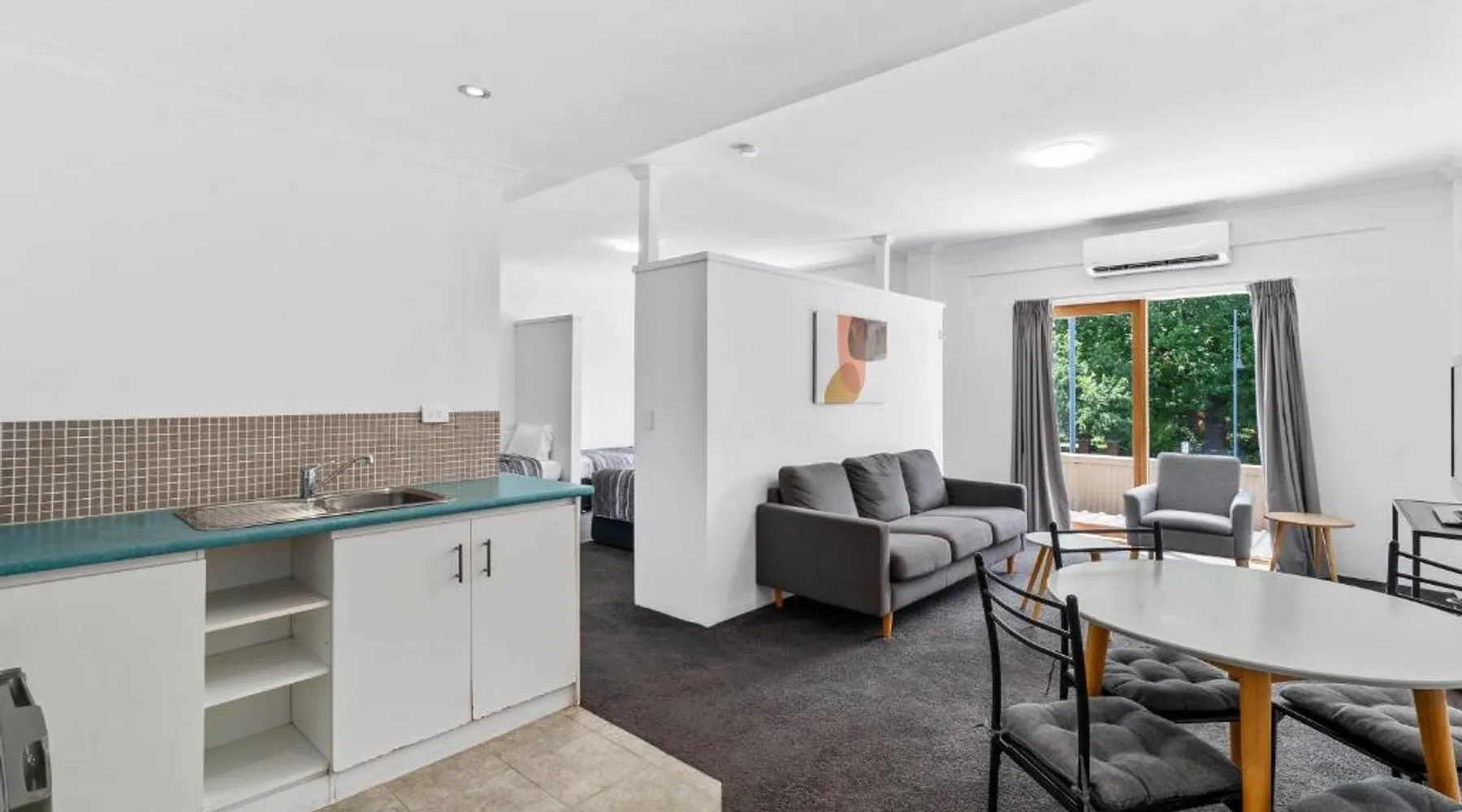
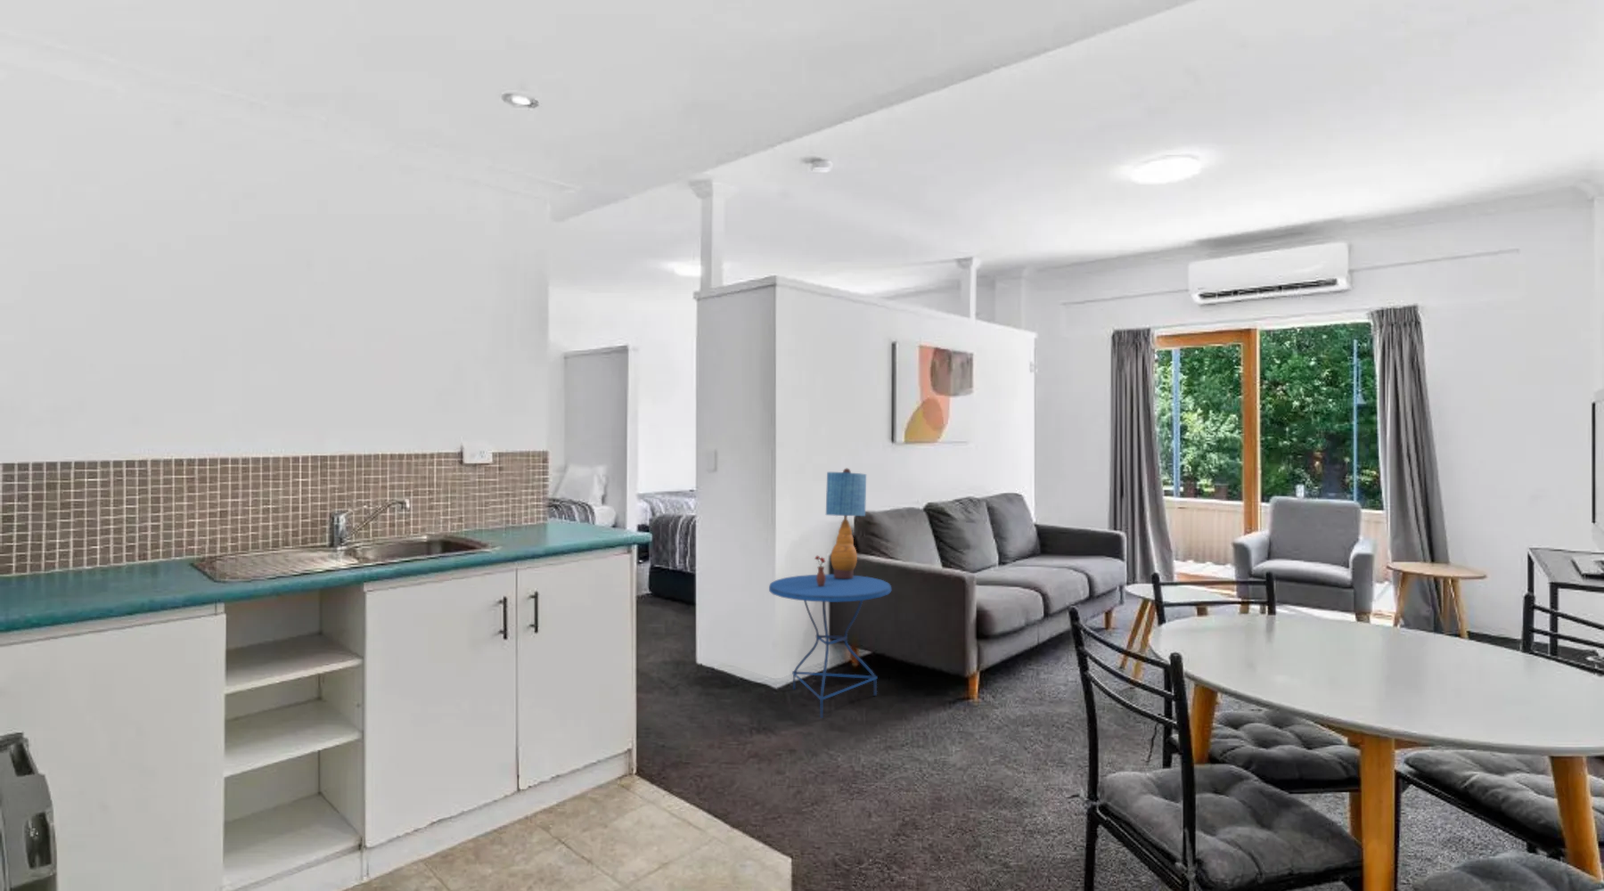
+ side table [768,555,892,719]
+ table lamp [825,467,867,578]
